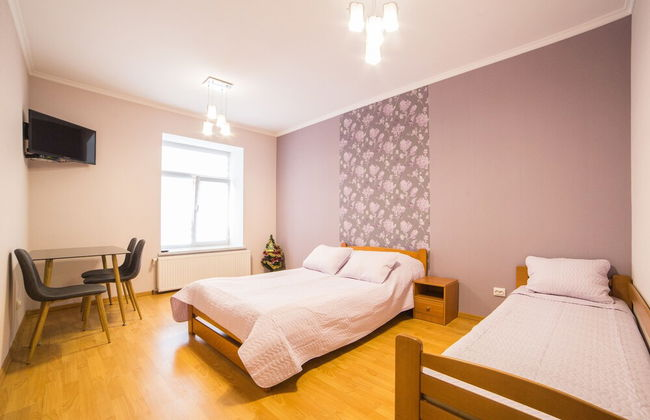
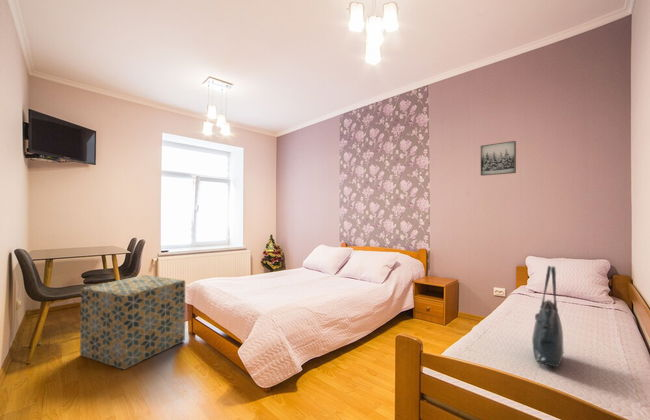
+ tote bag [531,265,565,368]
+ wall art [480,140,517,177]
+ storage ottoman [79,274,186,371]
